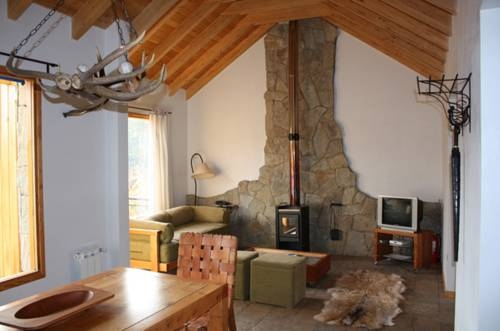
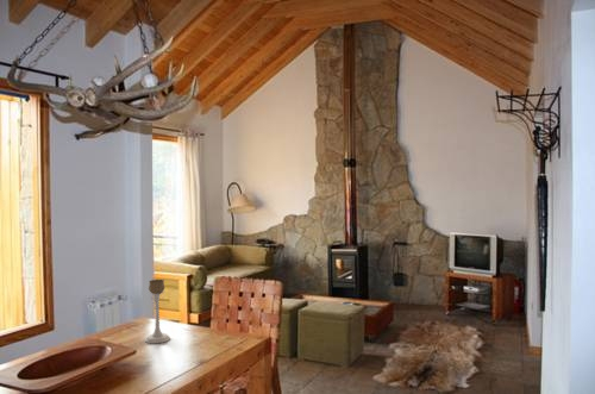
+ candle holder [144,279,171,344]
